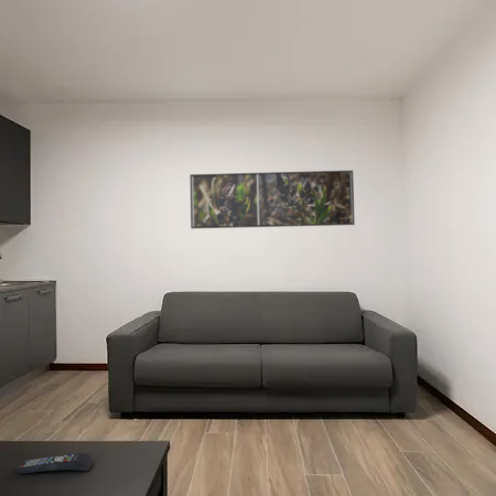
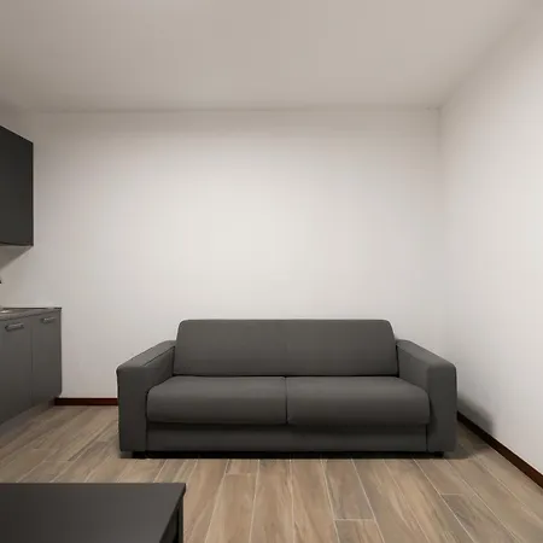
- remote control [15,452,94,475]
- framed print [188,170,356,229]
